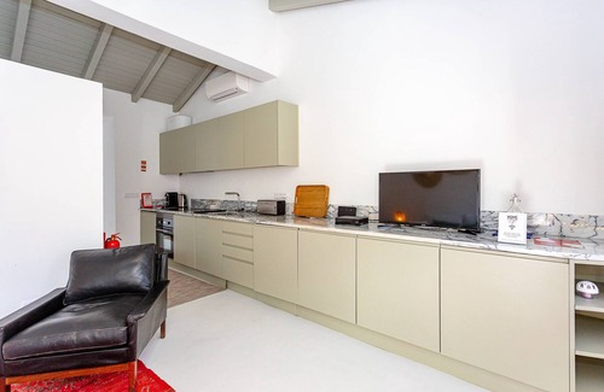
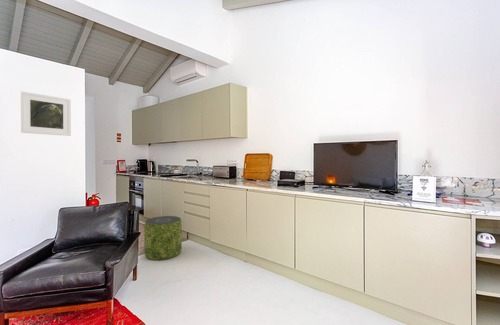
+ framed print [20,91,72,137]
+ pouf [143,215,183,261]
